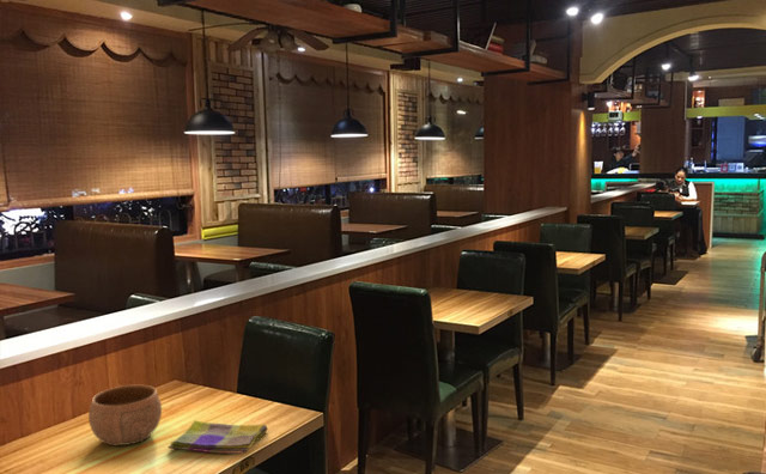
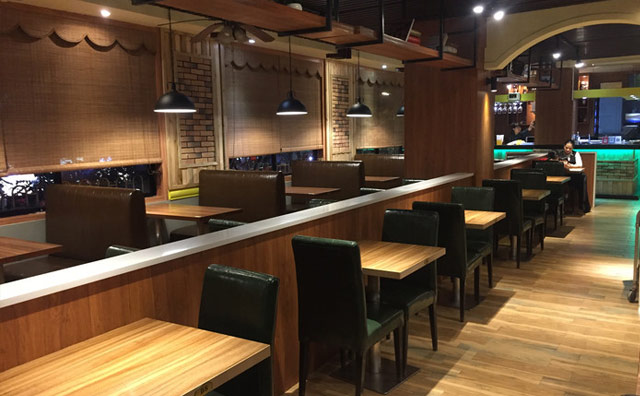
- bowl [87,384,163,446]
- dish towel [168,419,269,455]
